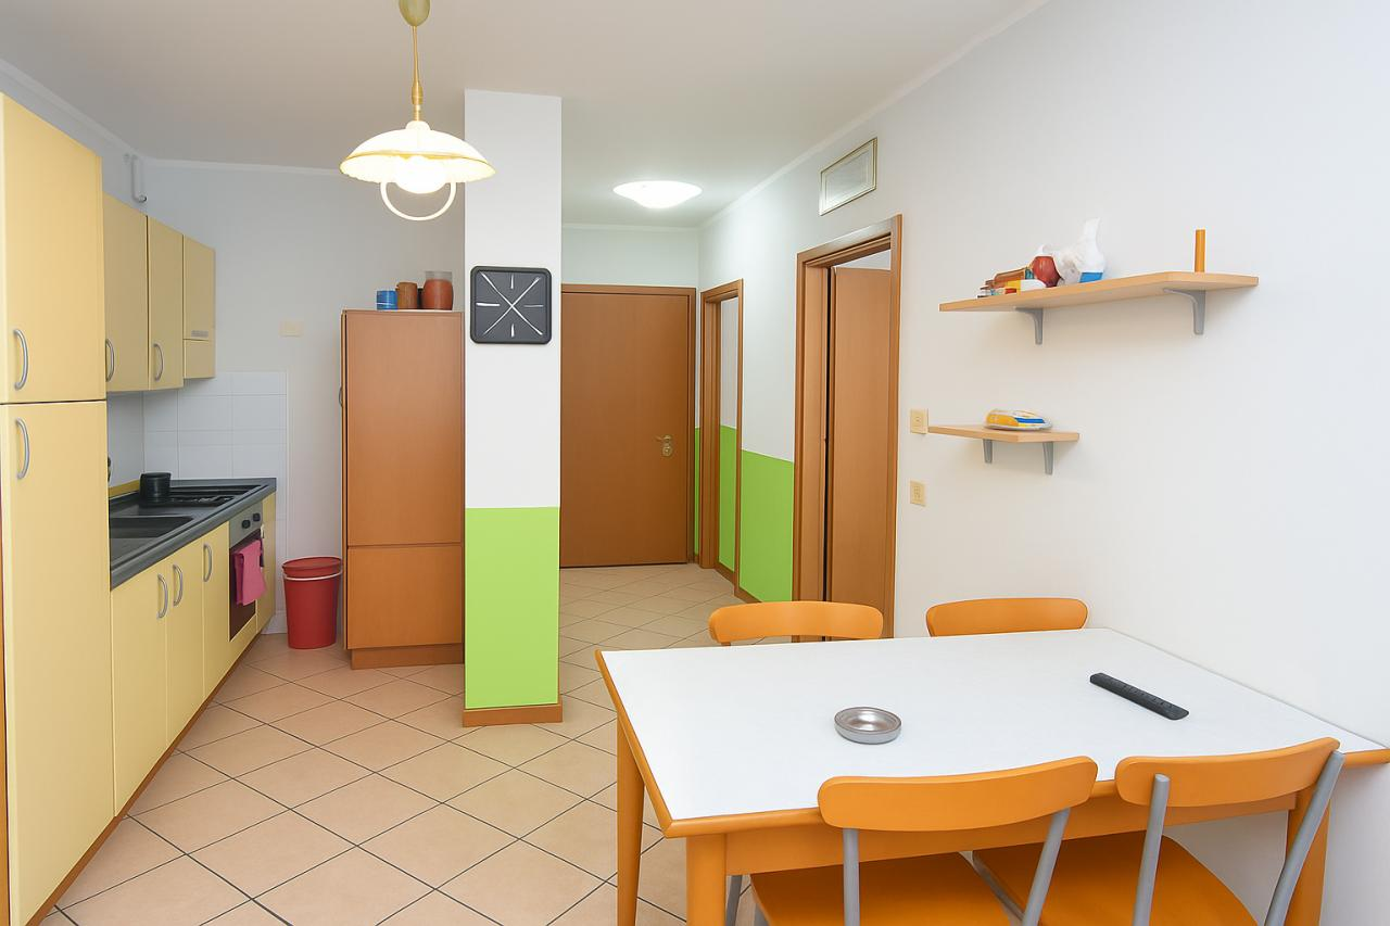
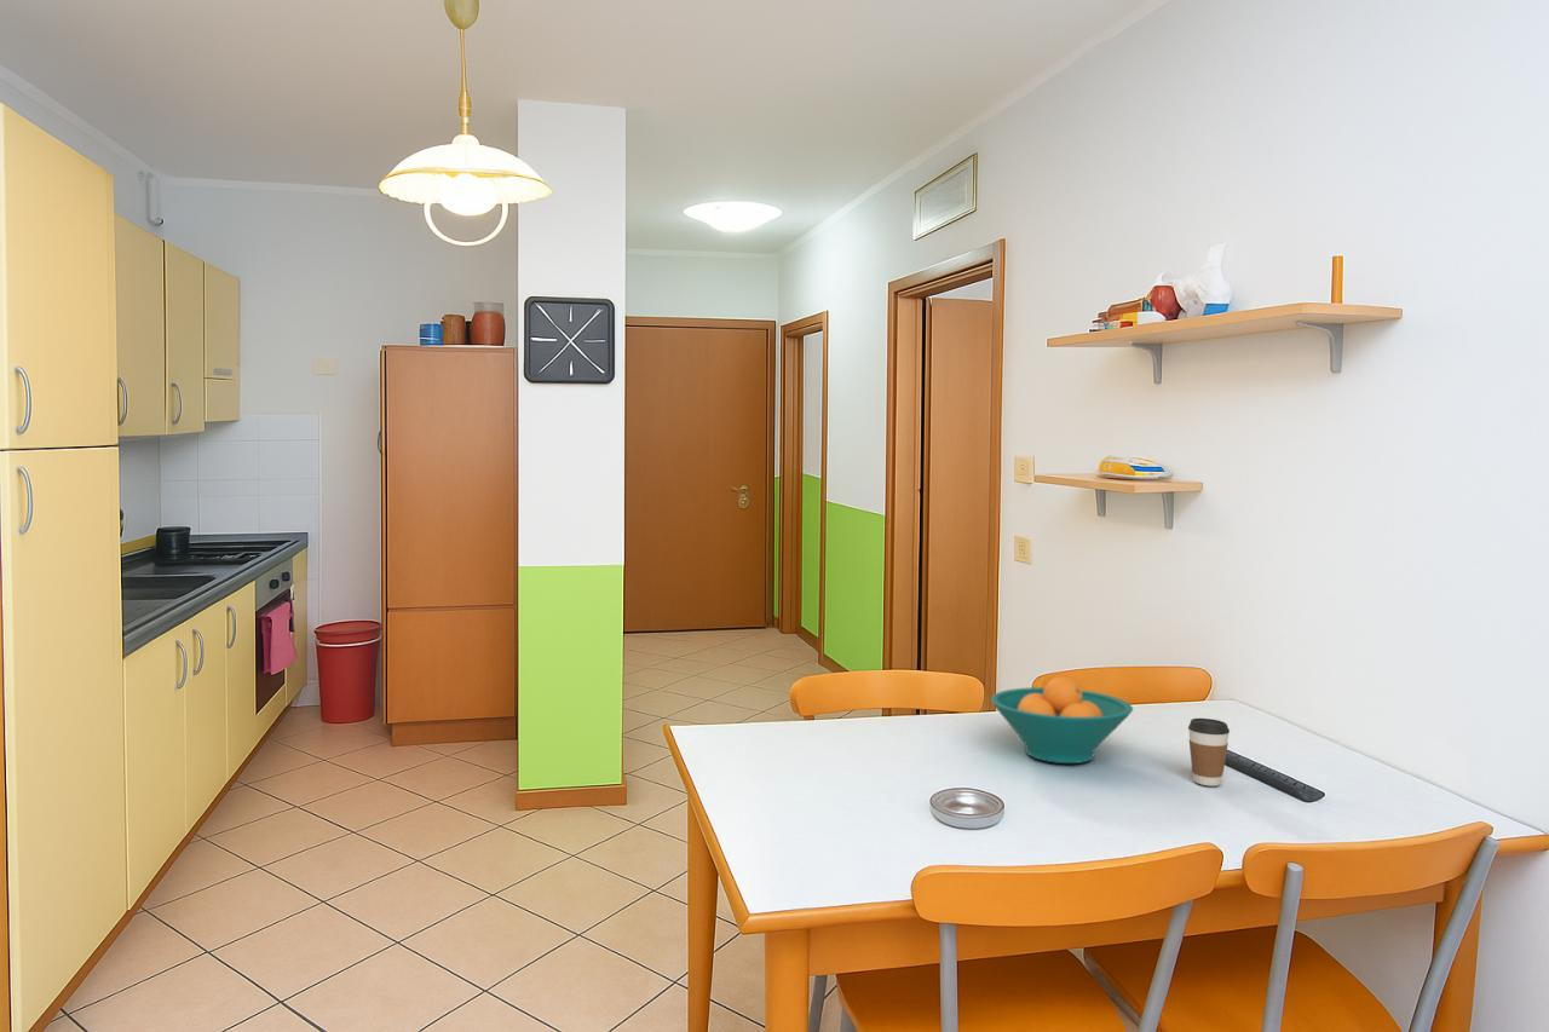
+ fruit bowl [990,675,1134,765]
+ coffee cup [1187,717,1231,788]
